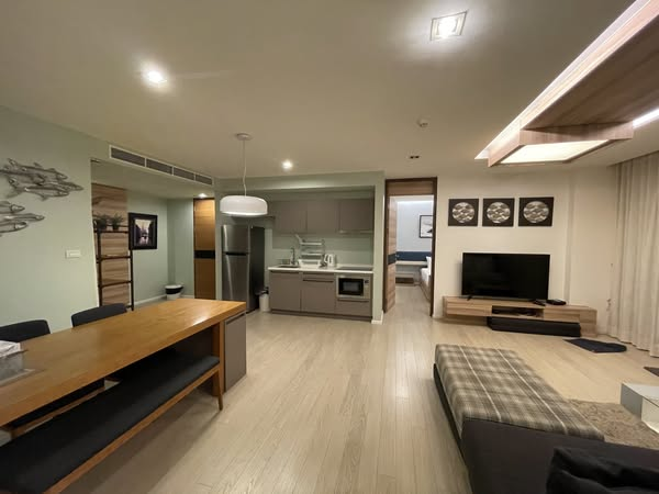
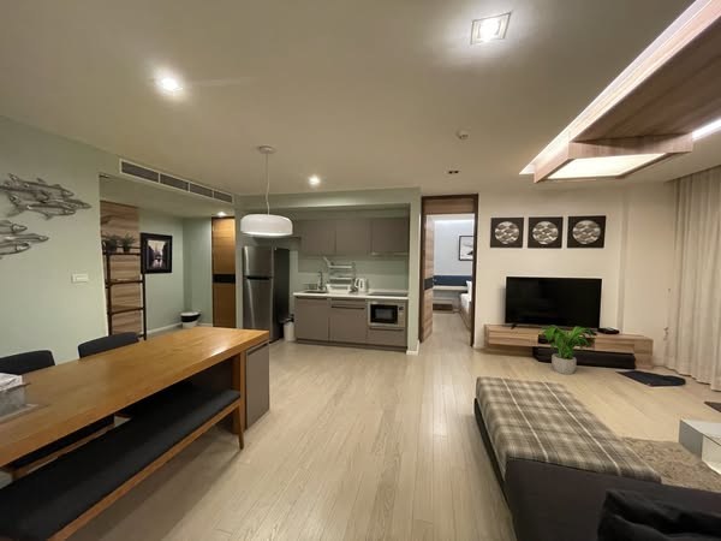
+ potted plant [536,325,596,375]
